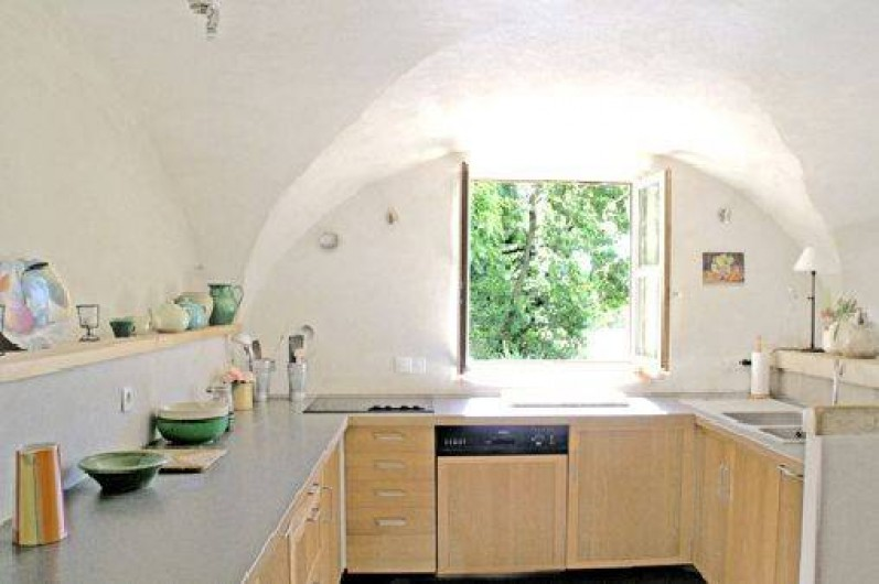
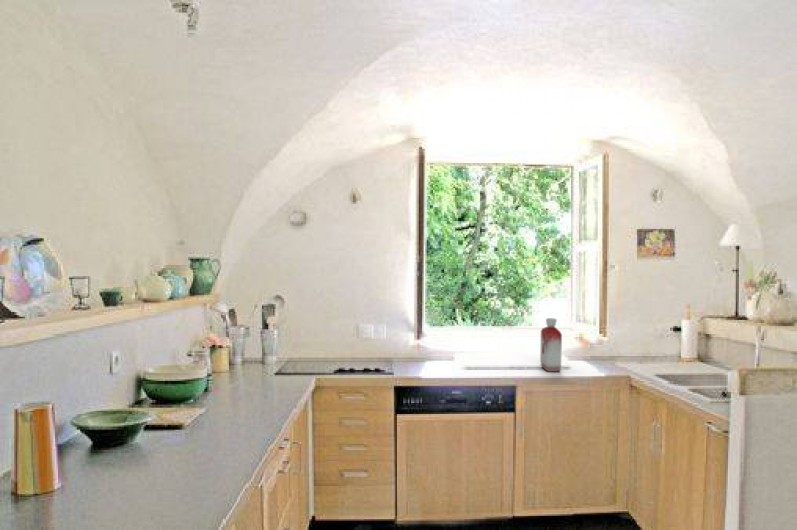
+ bottle [539,317,563,373]
